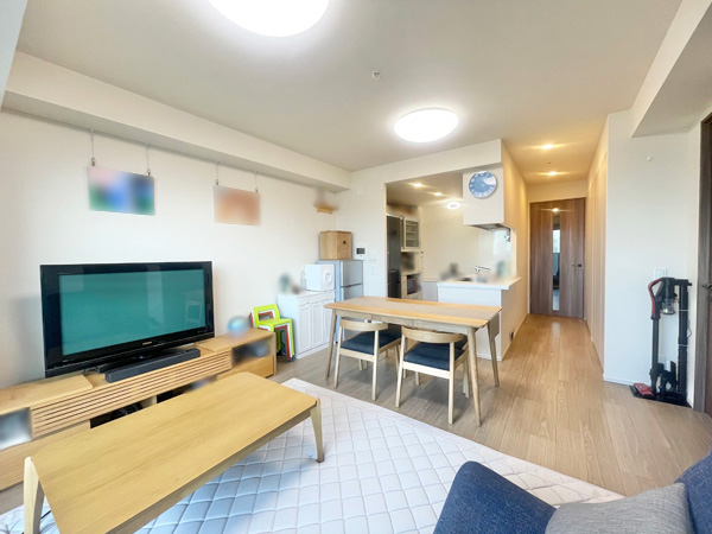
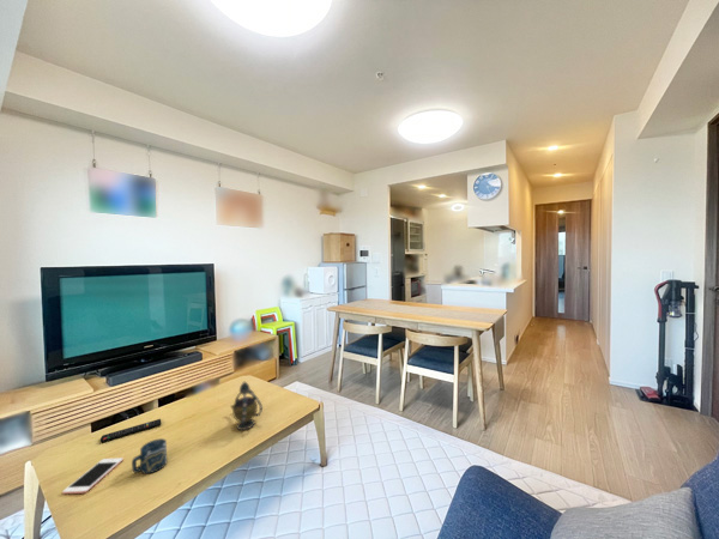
+ cup [131,437,168,474]
+ teapot [229,381,264,431]
+ remote control [99,418,163,443]
+ cell phone [61,456,125,495]
